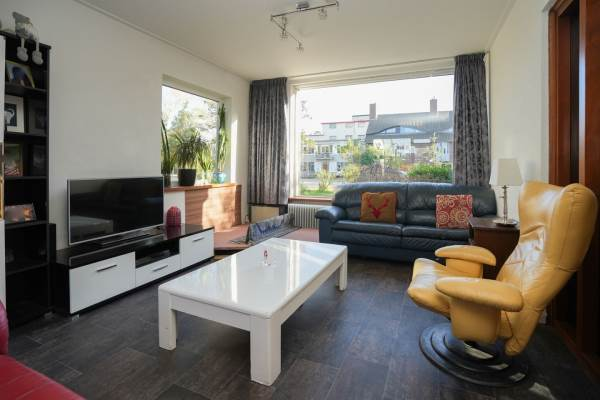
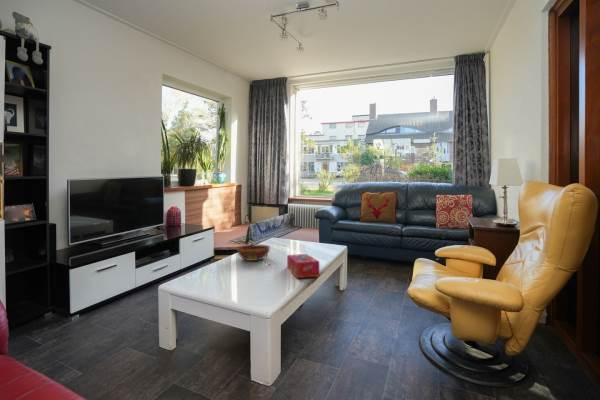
+ bowl [236,244,271,262]
+ tissue box [286,253,320,279]
